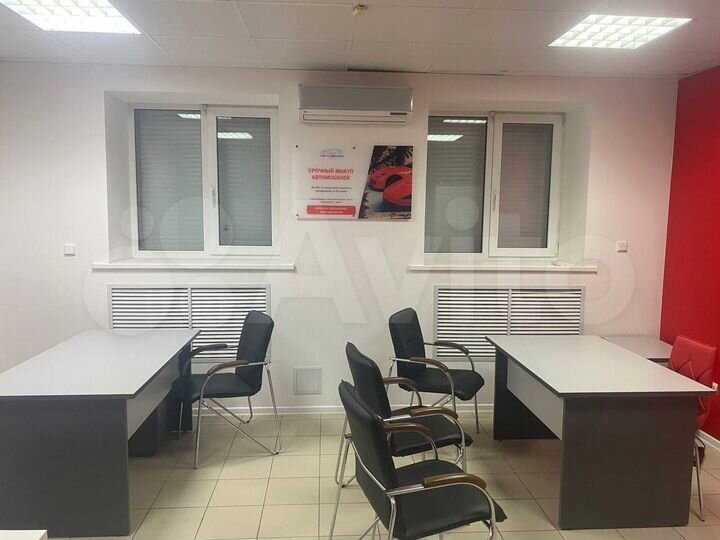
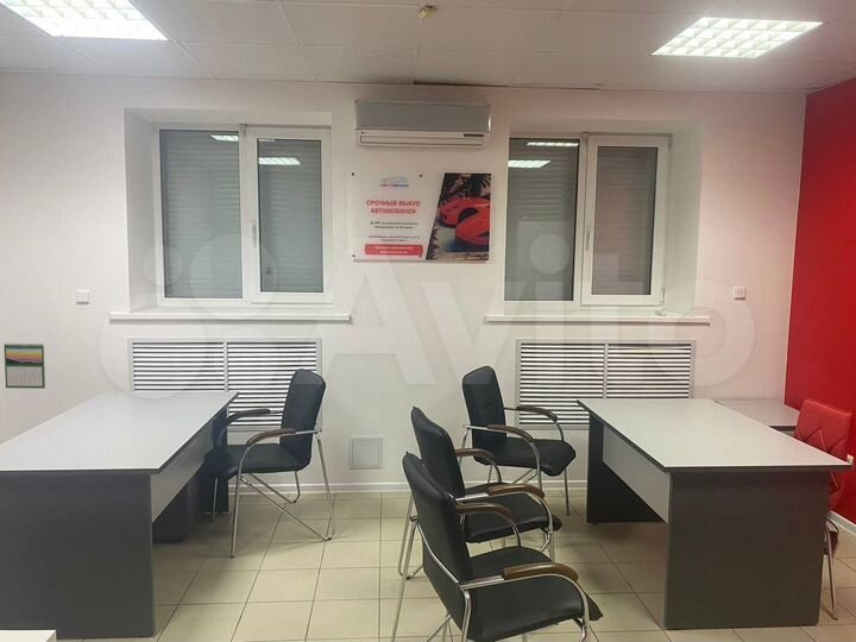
+ calendar [2,341,46,390]
